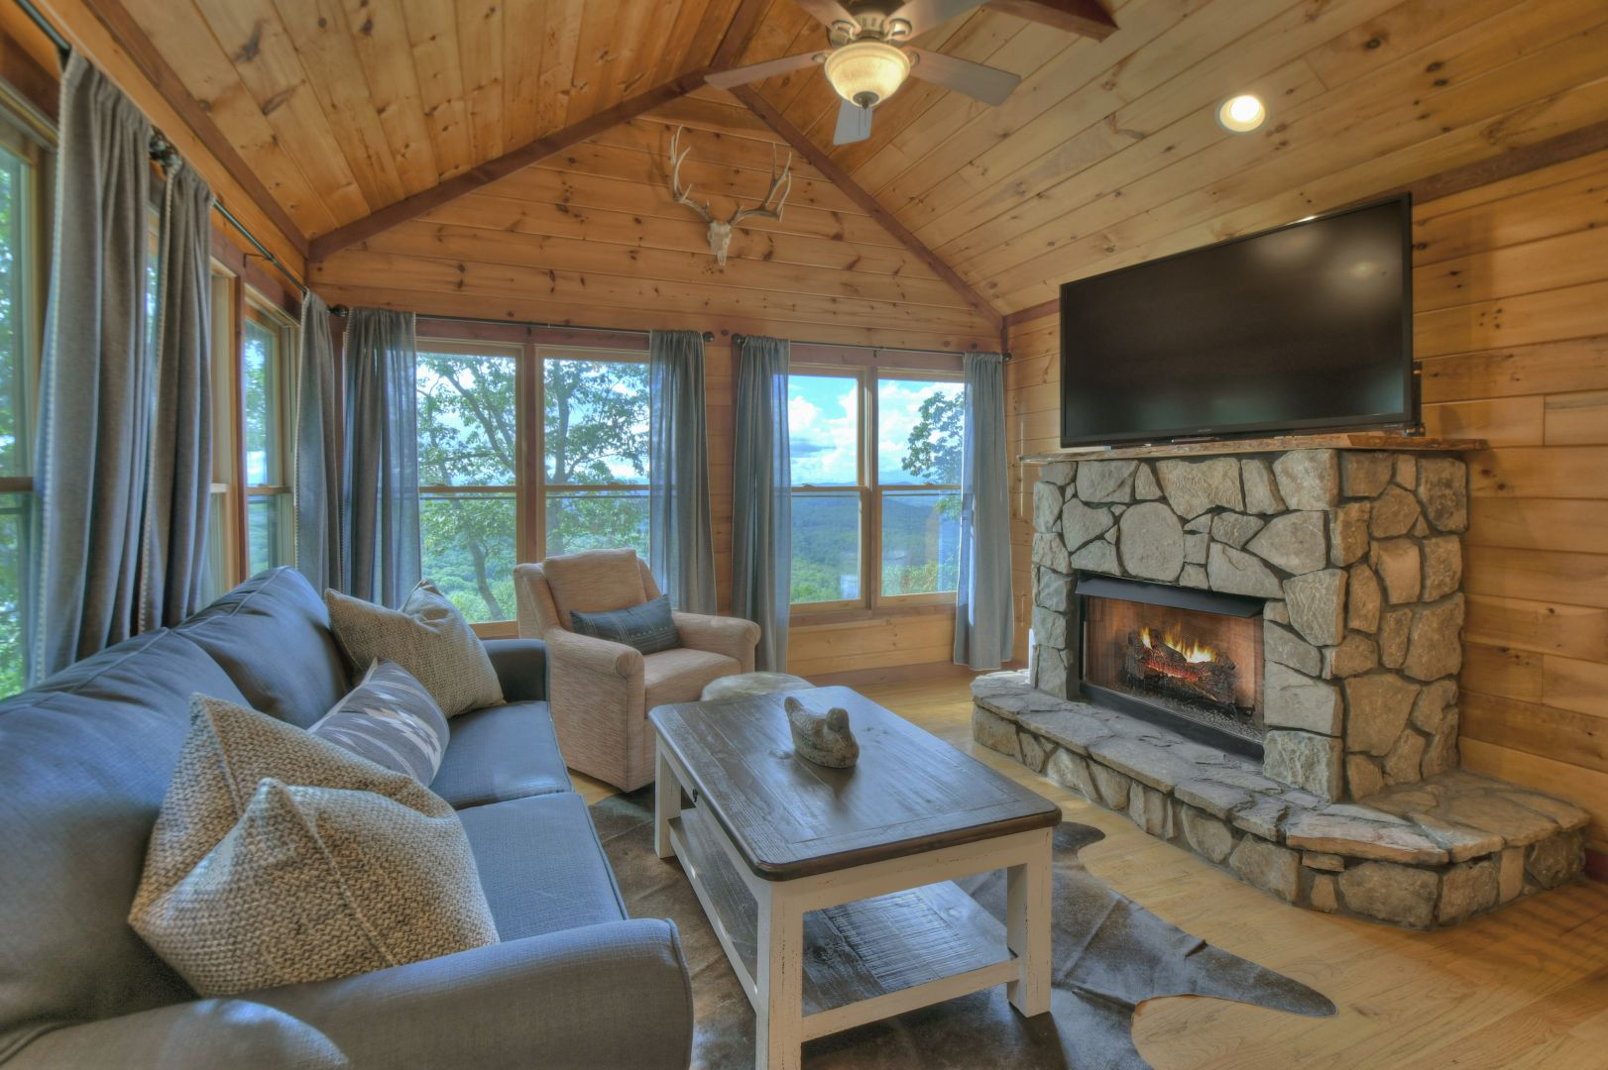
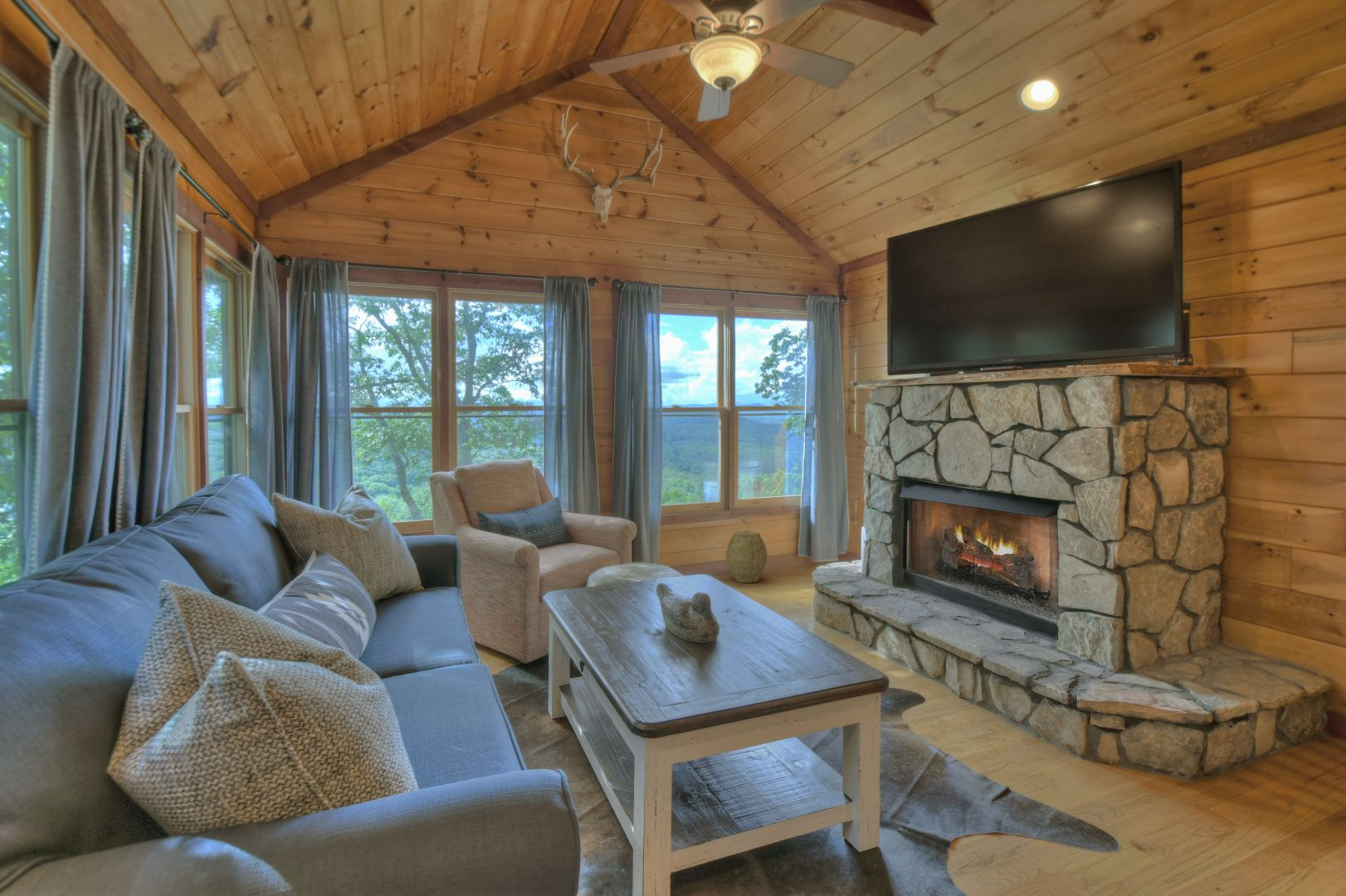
+ woven basket [725,529,768,583]
